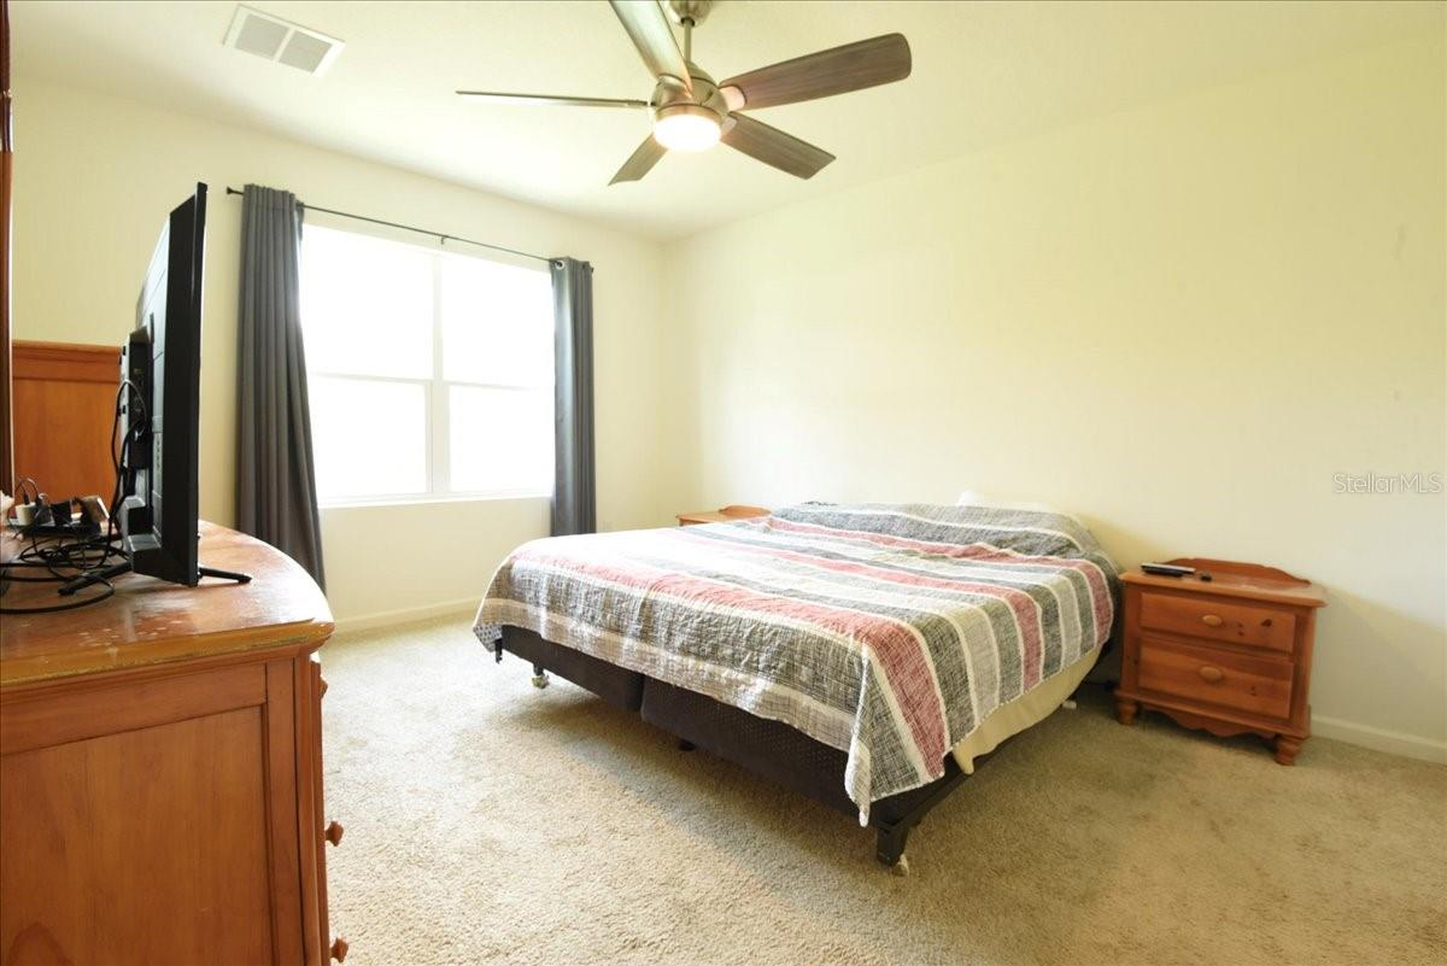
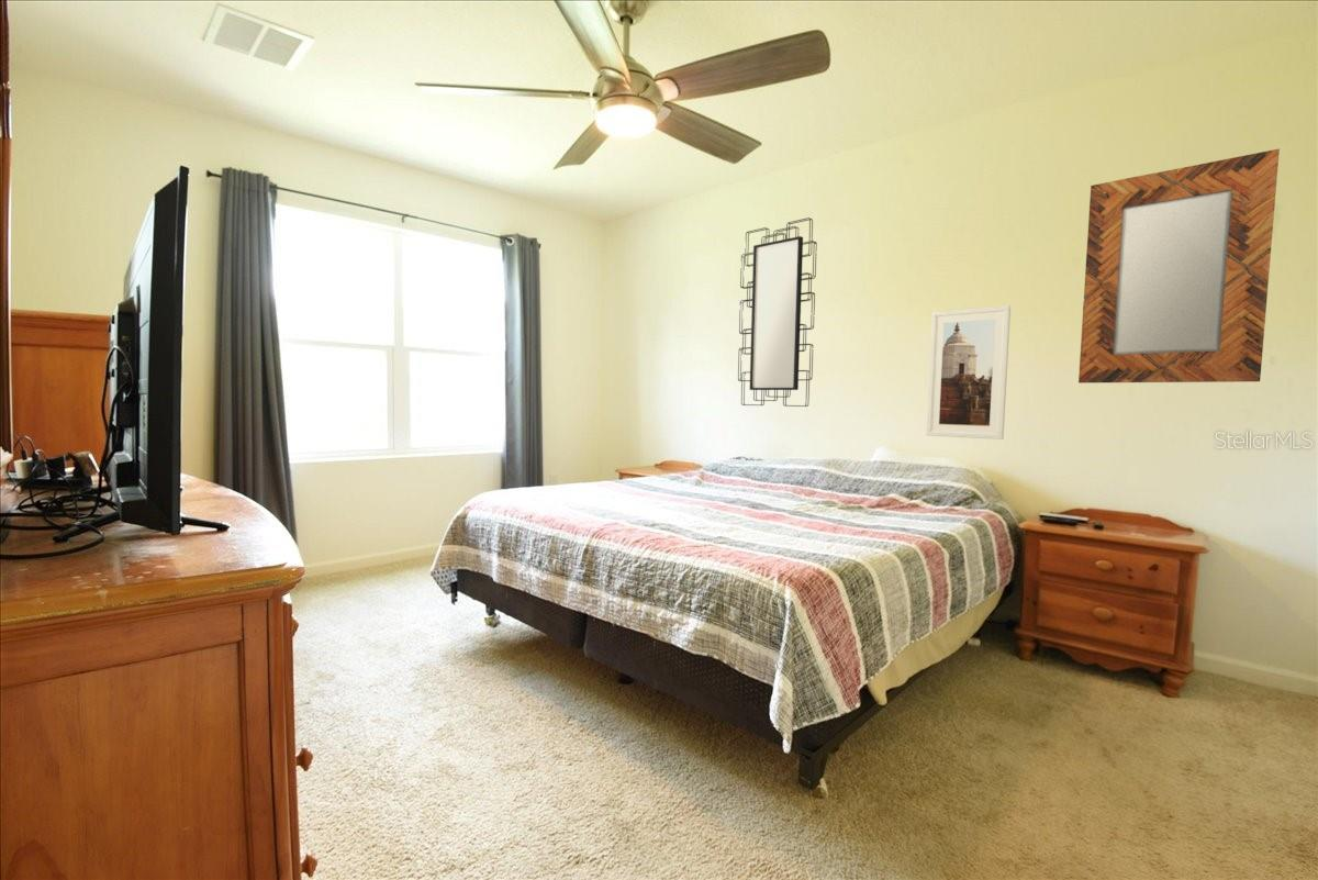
+ home mirror [1077,148,1281,385]
+ mirror [737,216,818,408]
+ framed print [925,304,1012,441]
